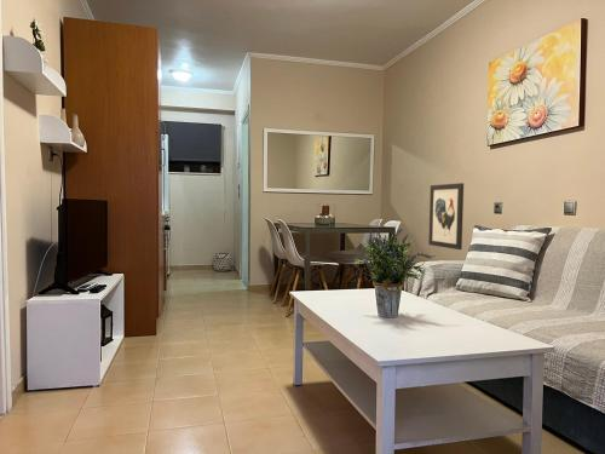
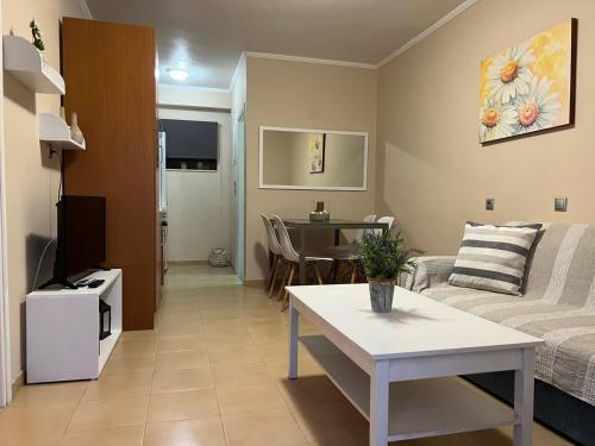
- wall art [427,182,465,251]
